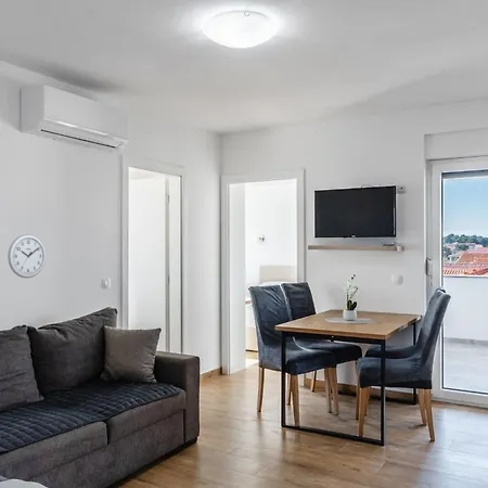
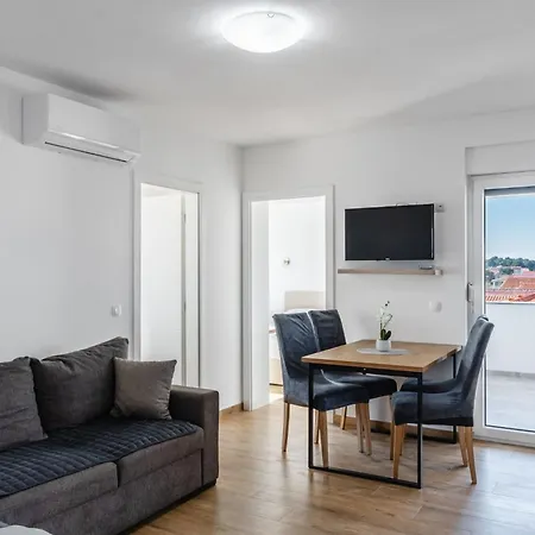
- wall clock [7,233,47,279]
